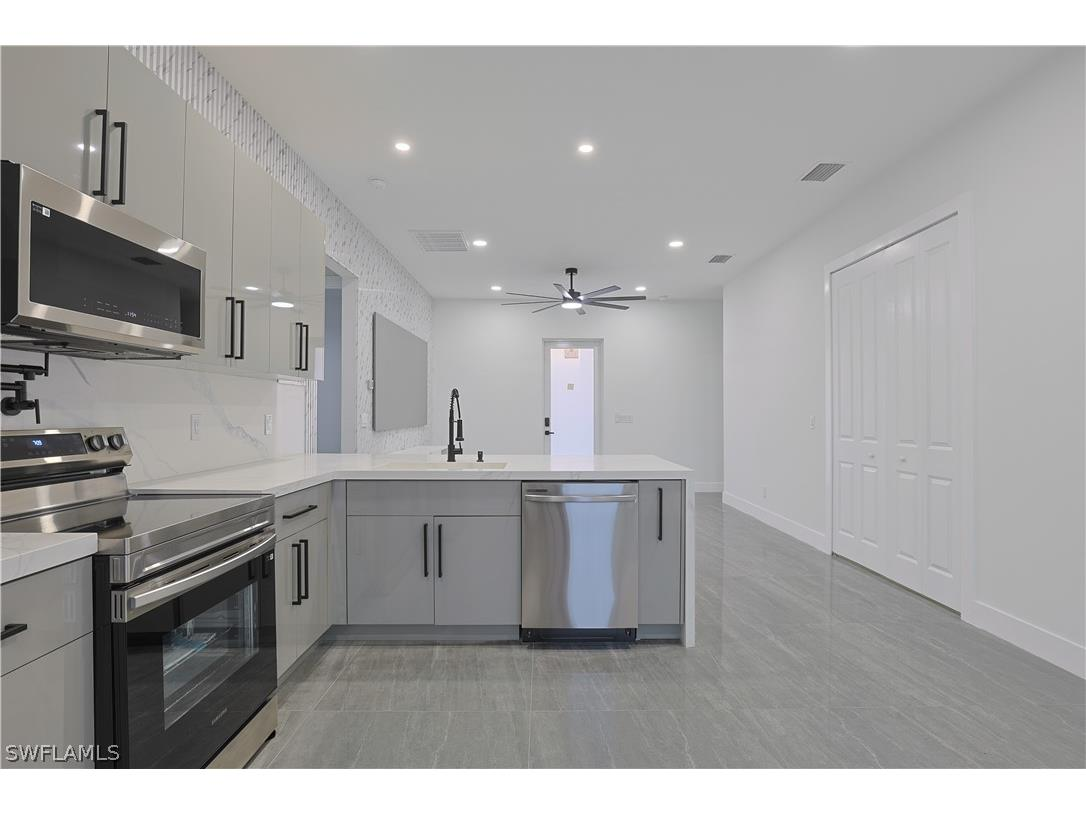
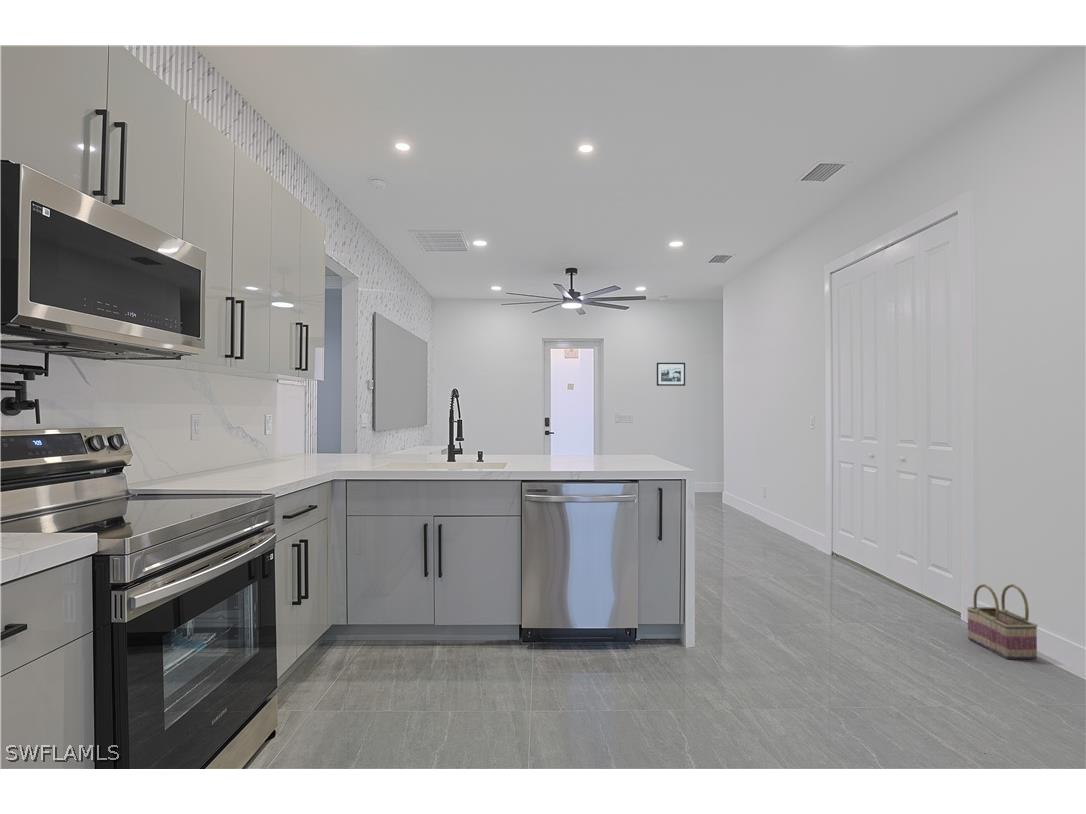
+ basket [966,583,1039,660]
+ picture frame [656,362,686,387]
